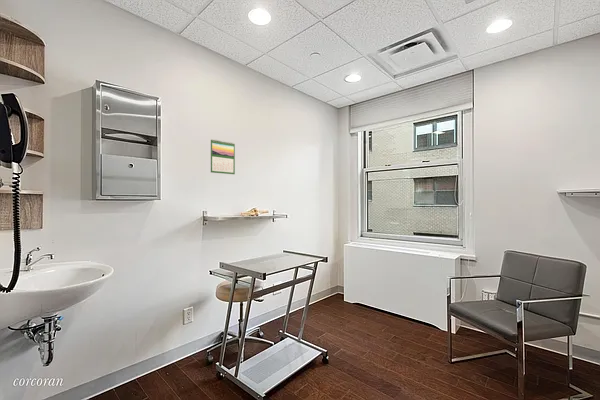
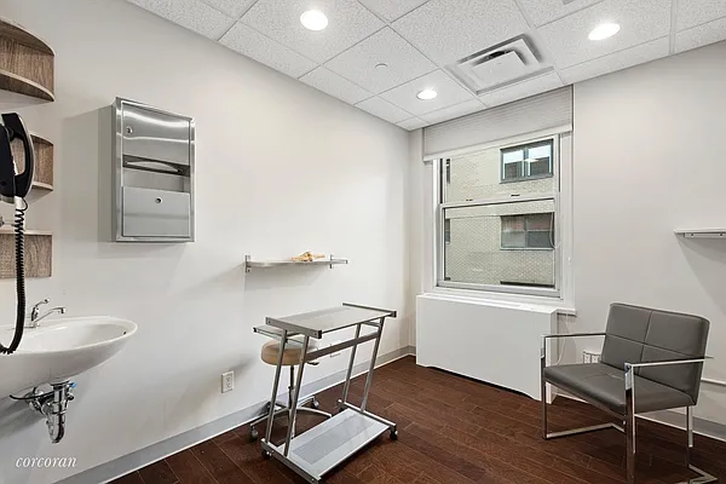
- calendar [210,138,236,175]
